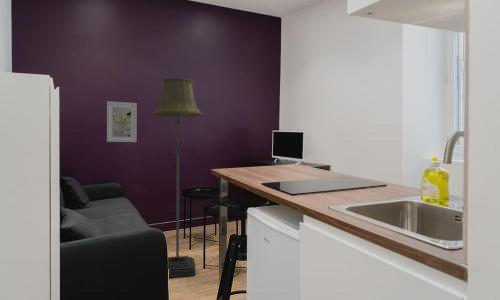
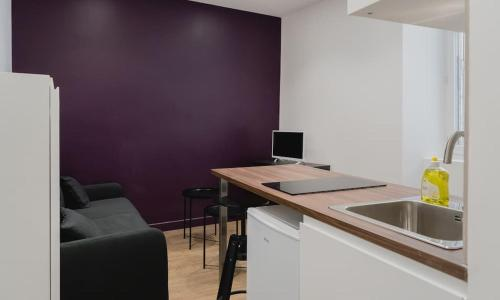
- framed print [106,100,138,143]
- floor lamp [152,77,204,278]
